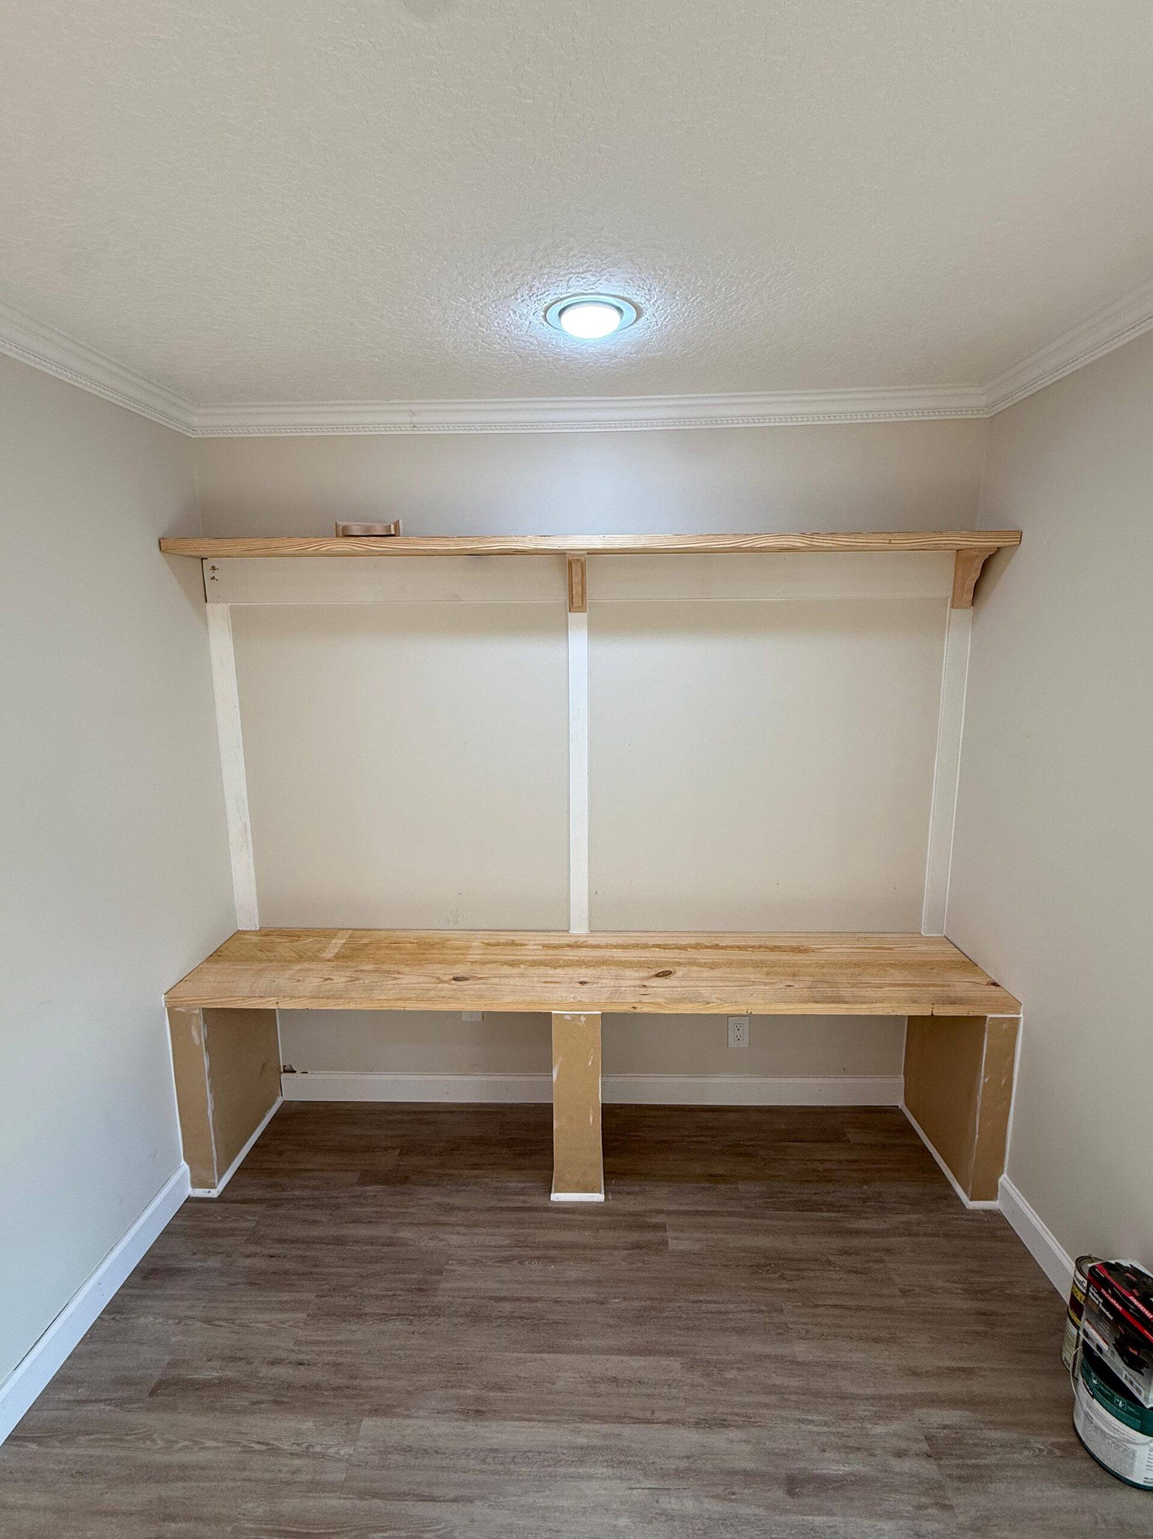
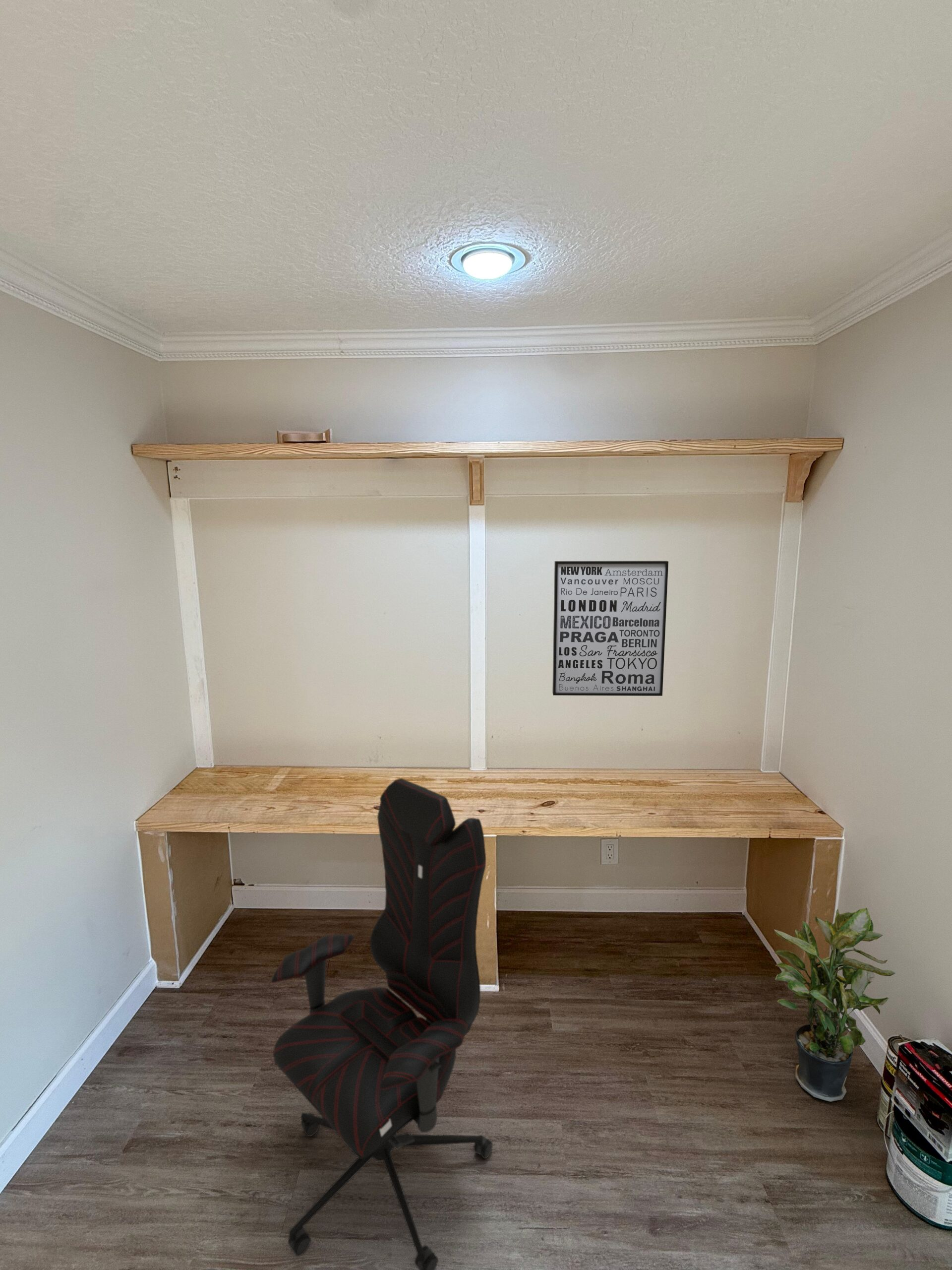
+ office chair [271,778,493,1270]
+ wall art [552,560,669,697]
+ potted plant [773,907,896,1102]
